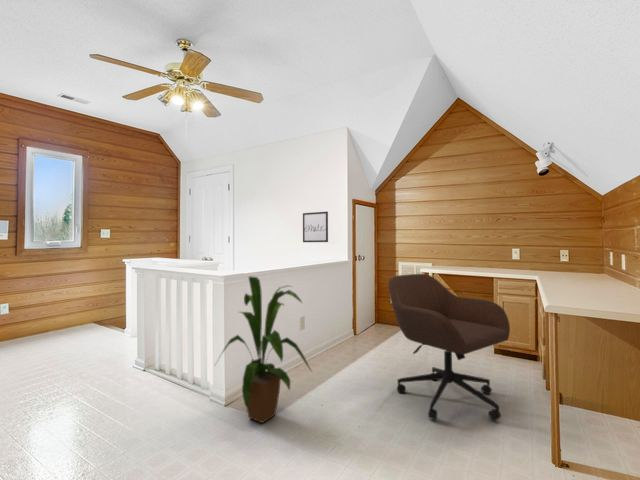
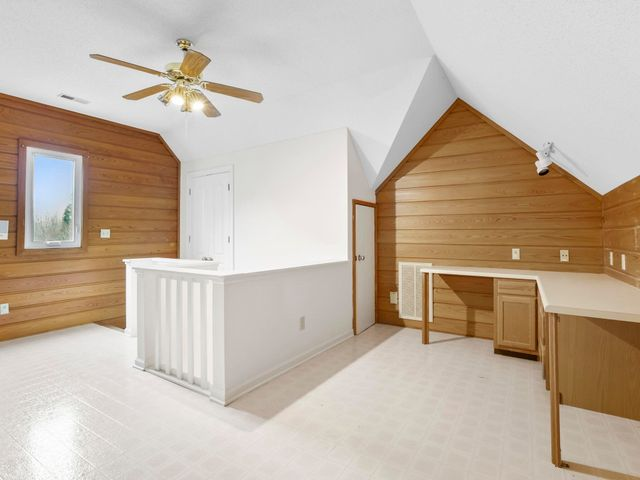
- office chair [387,273,511,422]
- wall art [302,211,329,243]
- house plant [214,275,313,424]
